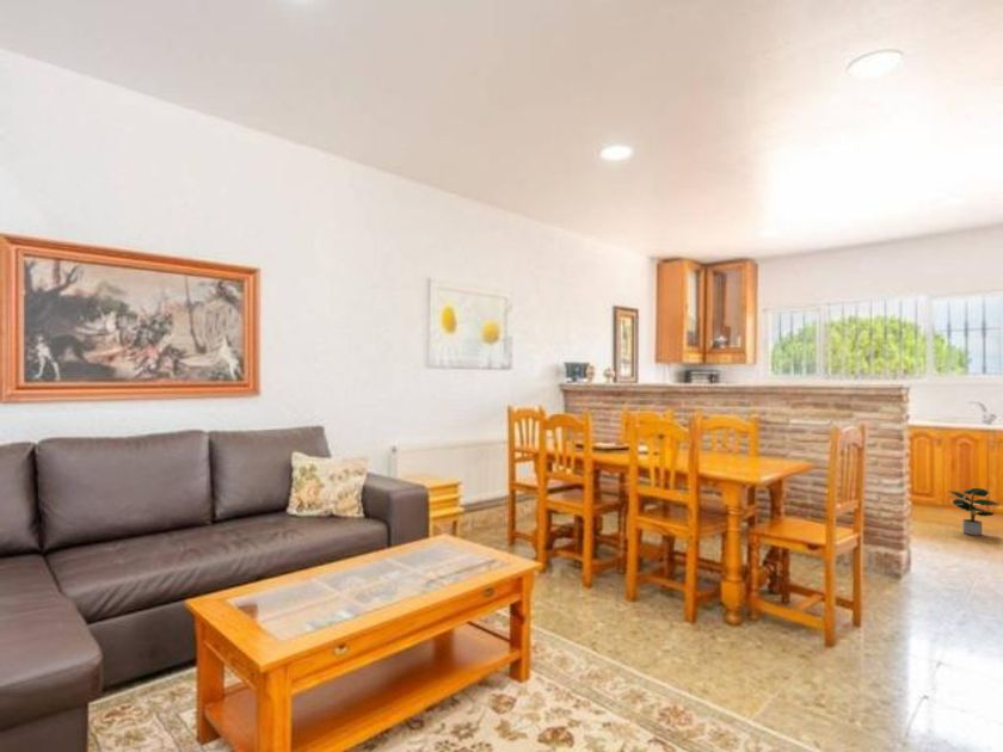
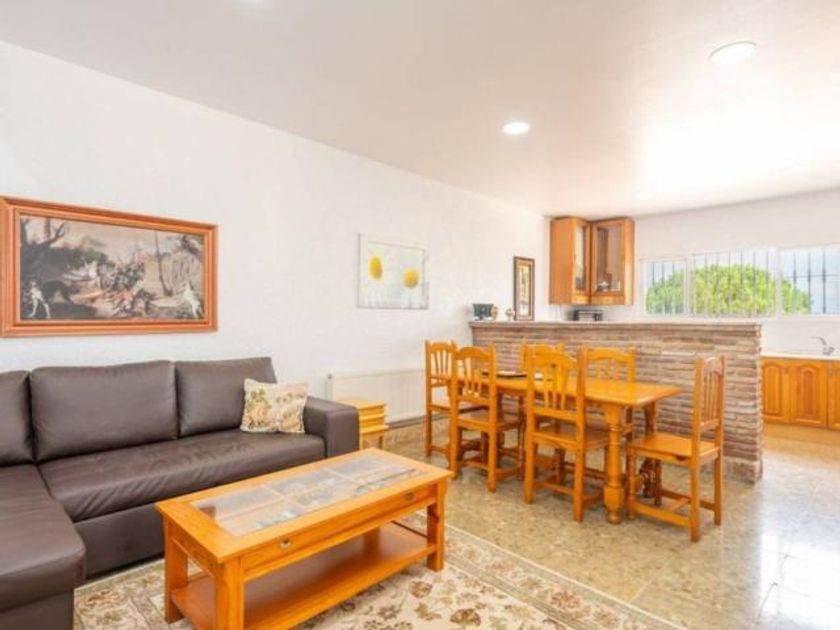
- potted plant [946,487,1001,536]
